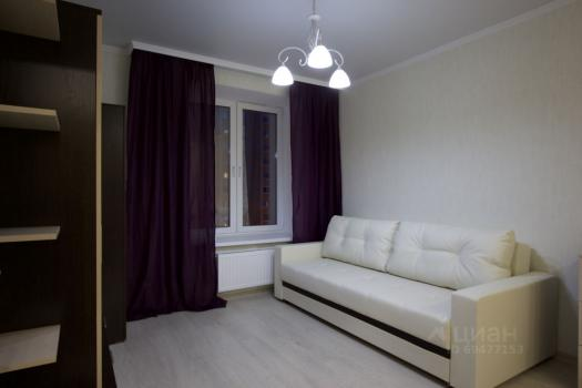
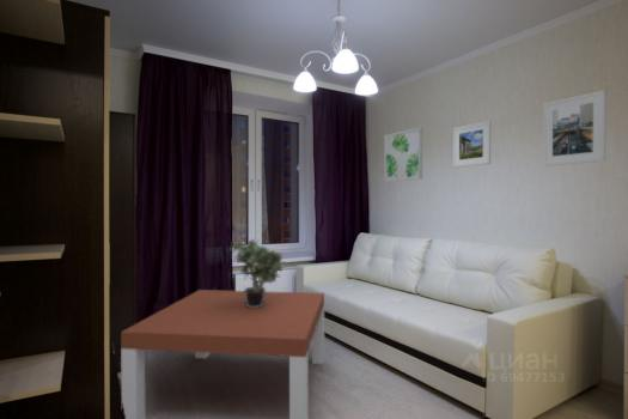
+ wall art [384,126,423,183]
+ coffee table [120,289,325,419]
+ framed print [452,120,492,169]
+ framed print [542,89,606,168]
+ potted plant [228,238,286,308]
